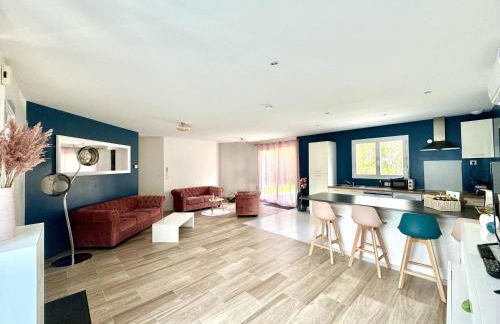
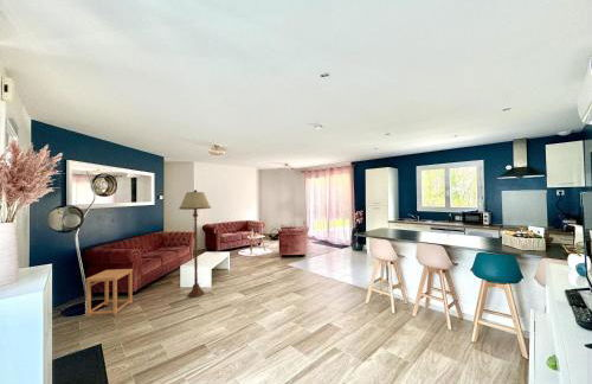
+ floor lamp [178,188,212,299]
+ side table [85,268,134,318]
